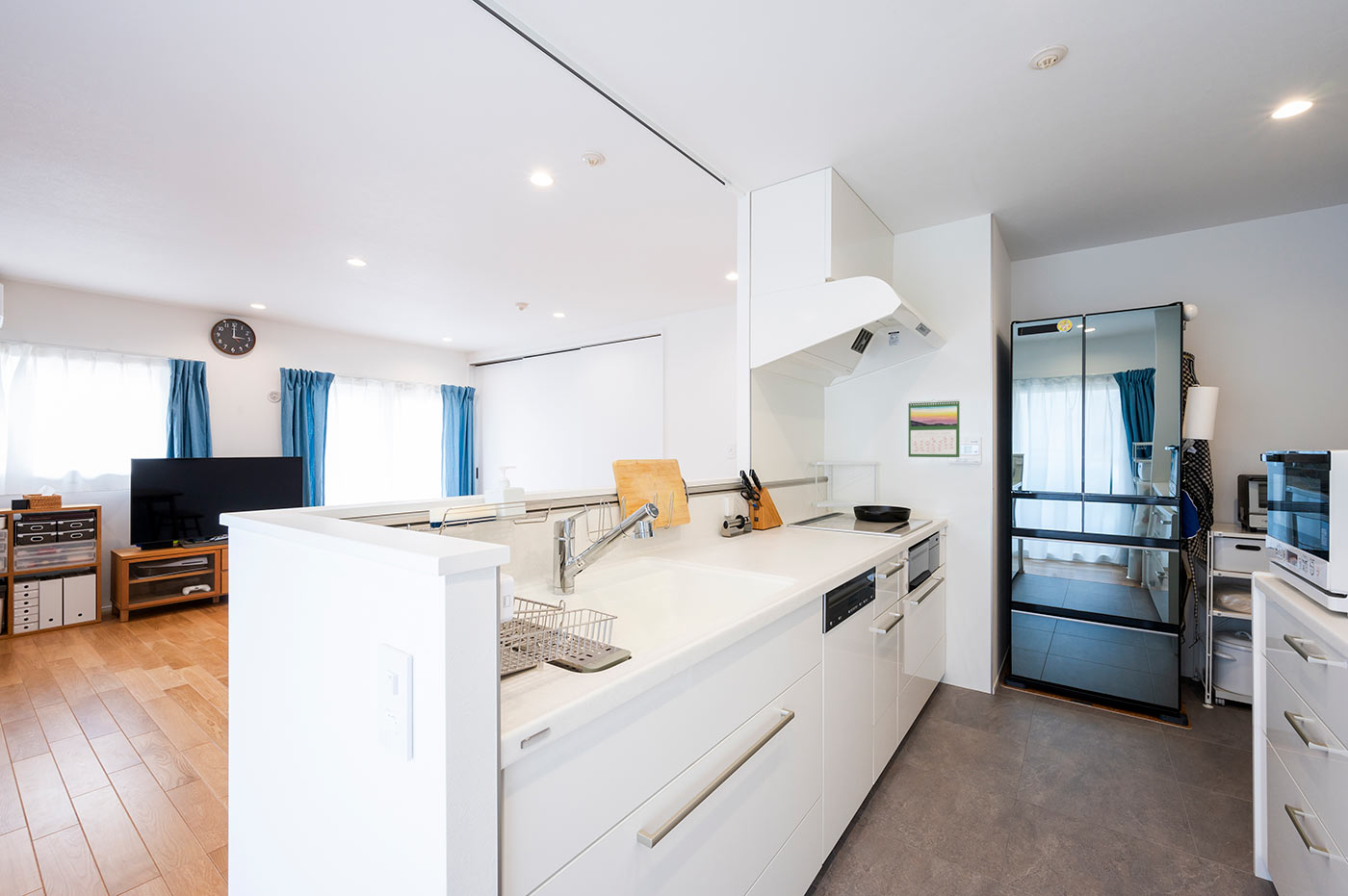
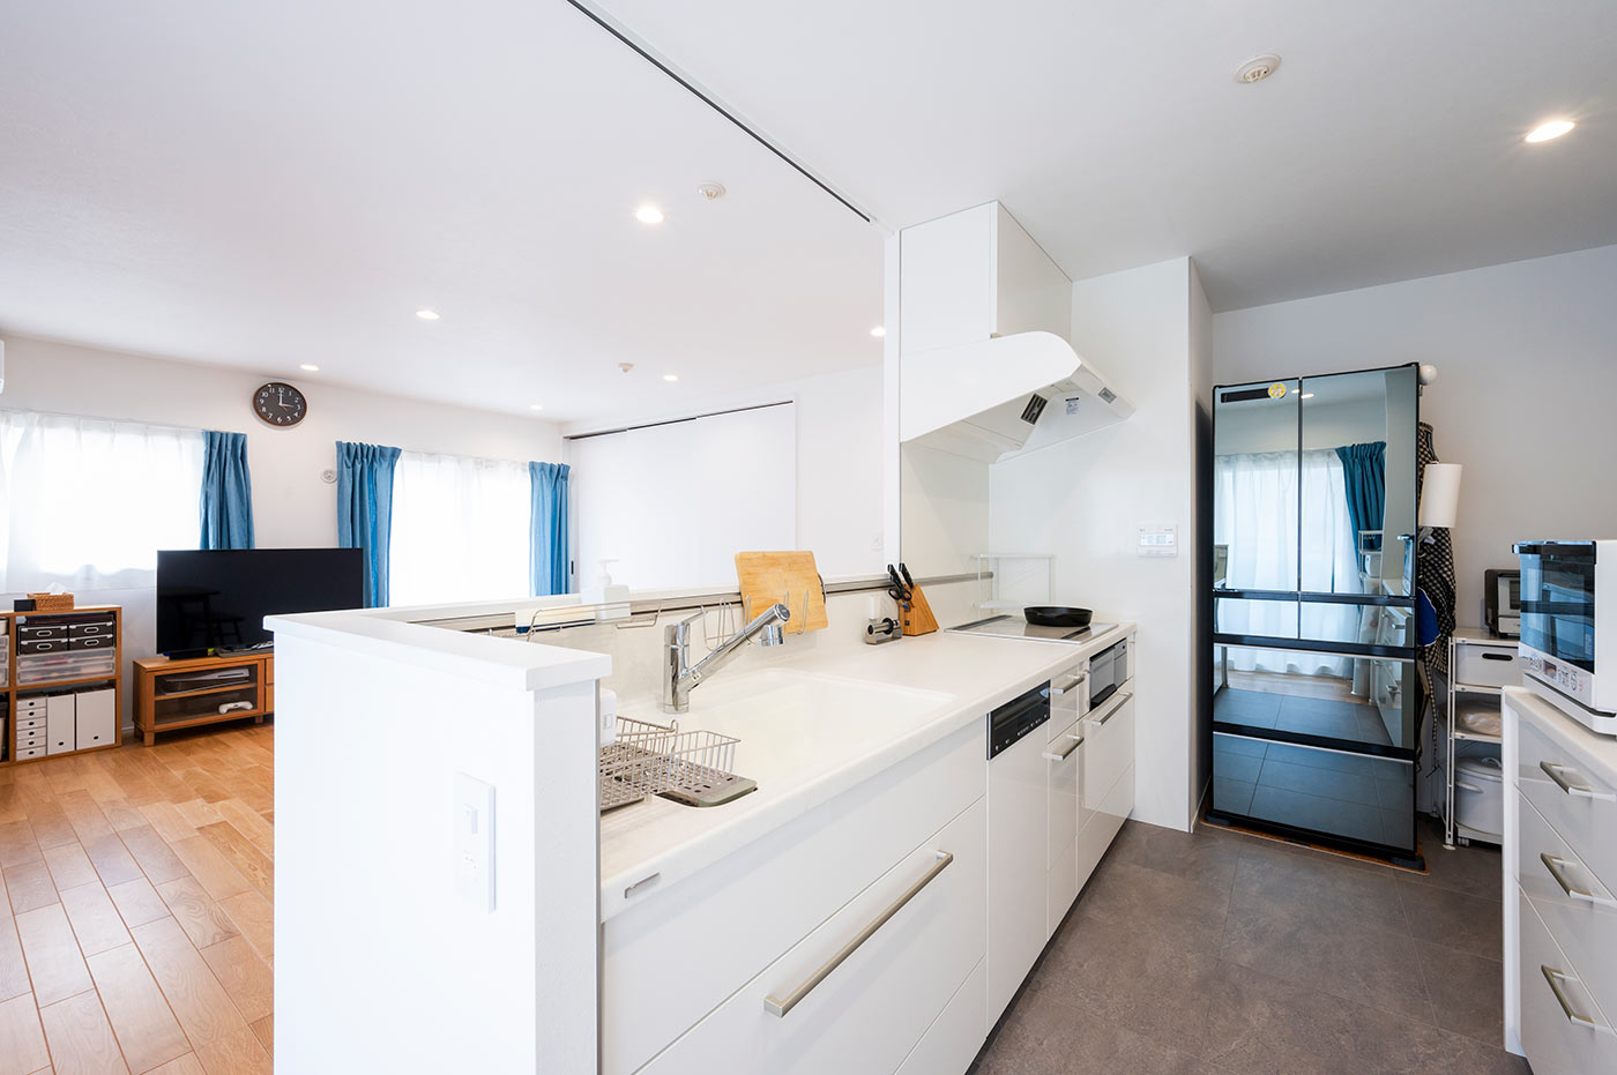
- calendar [908,398,961,458]
